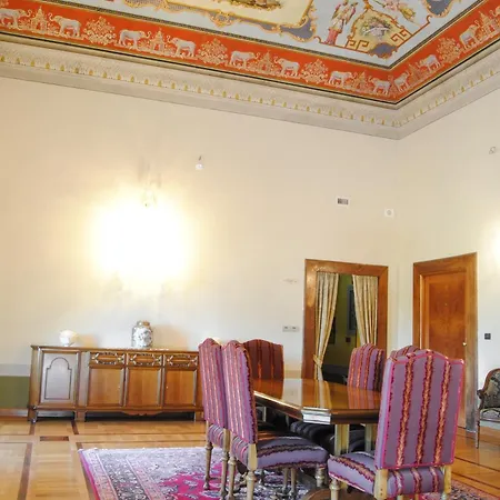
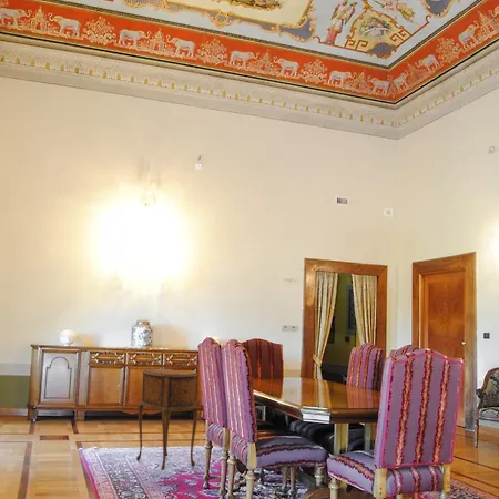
+ side table [135,367,198,471]
